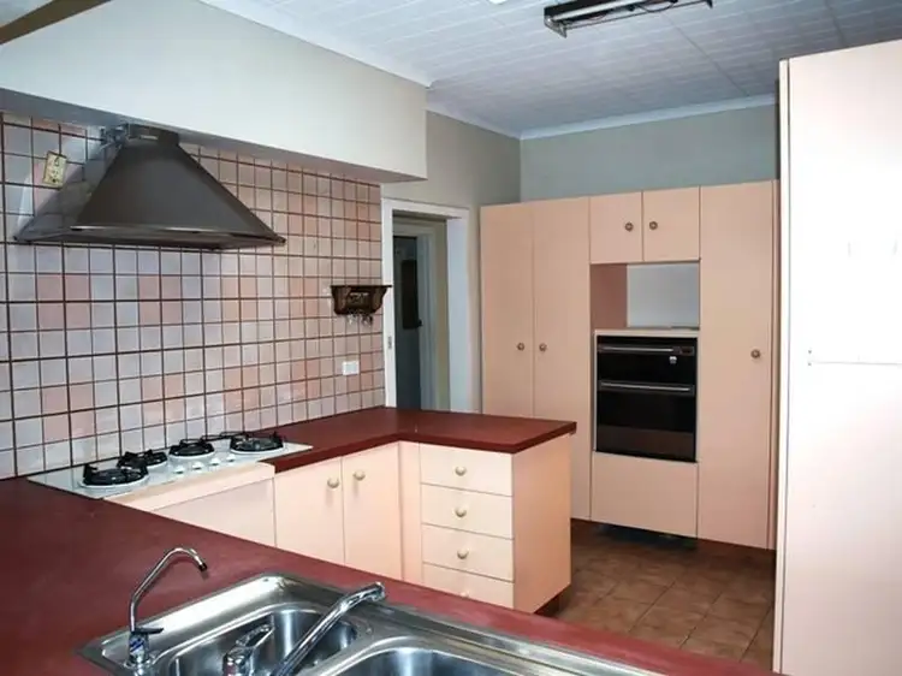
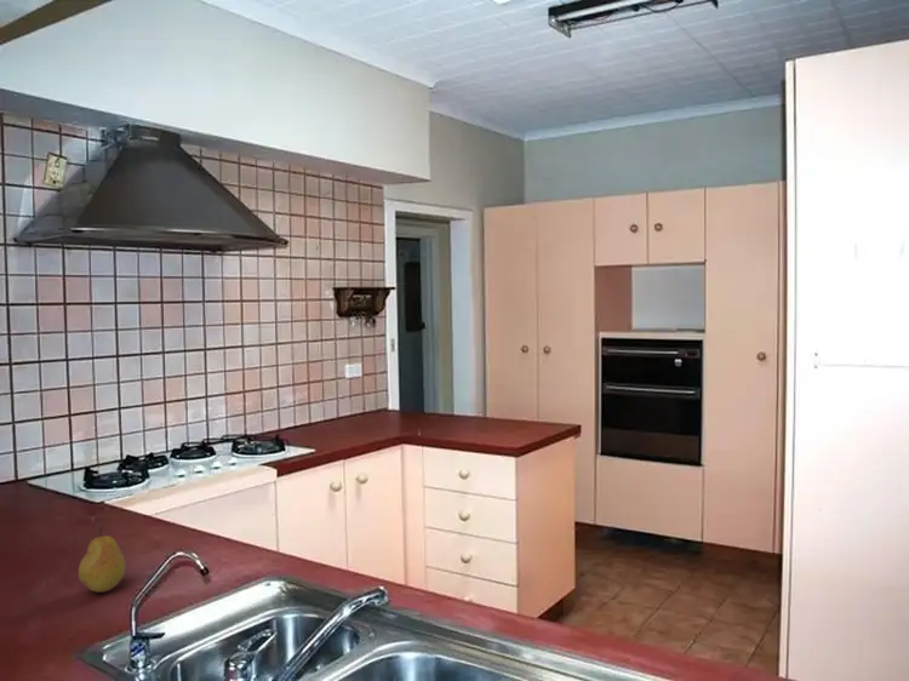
+ fruit [78,522,126,594]
